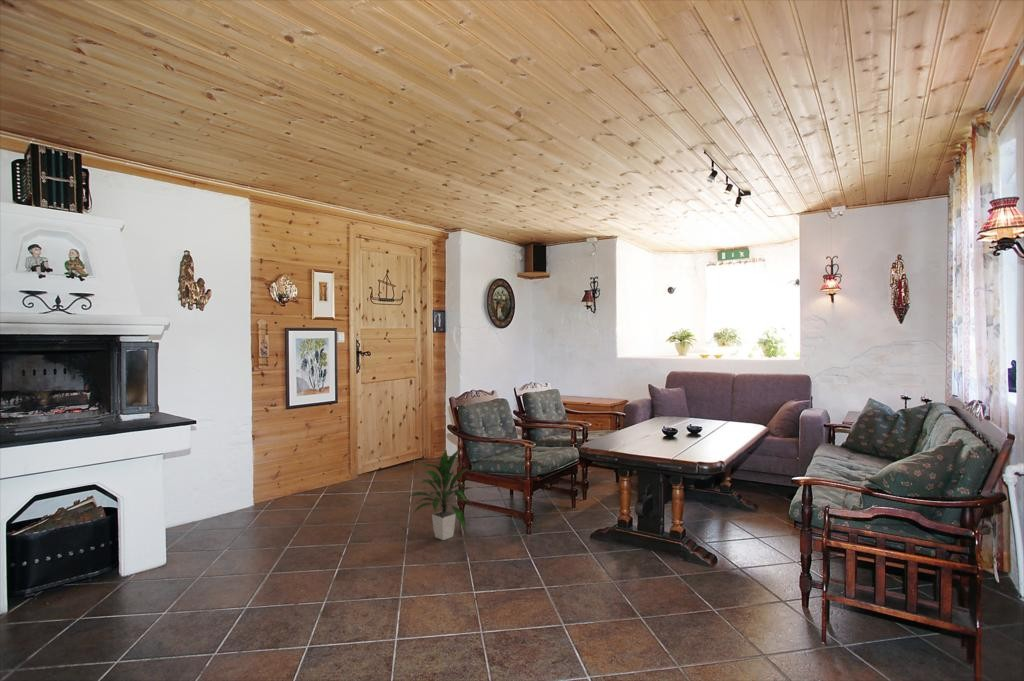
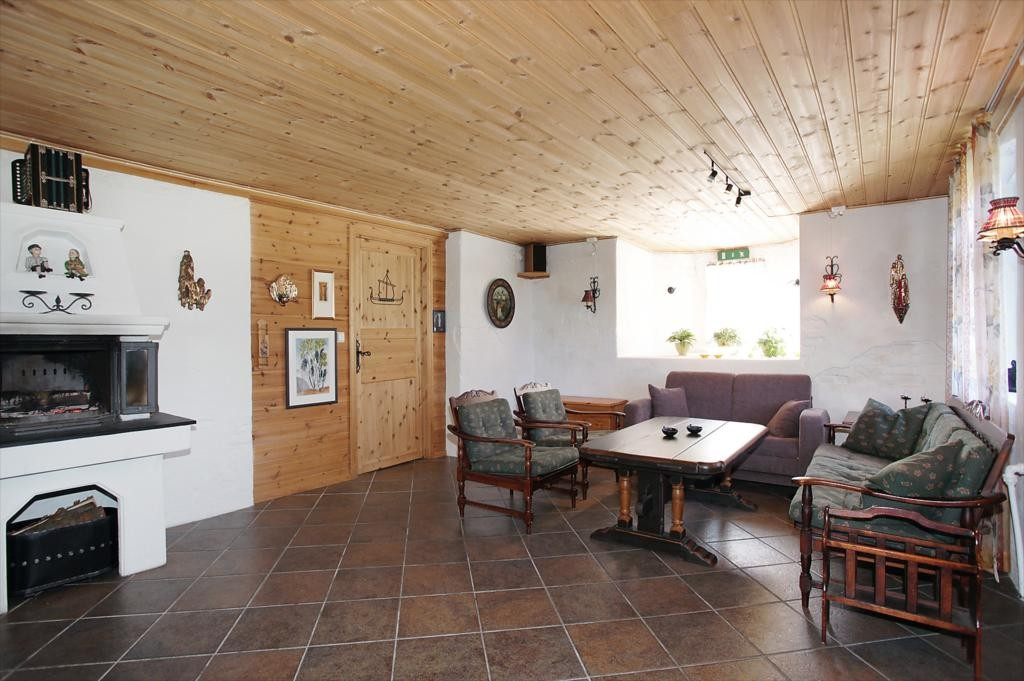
- indoor plant [407,448,474,541]
